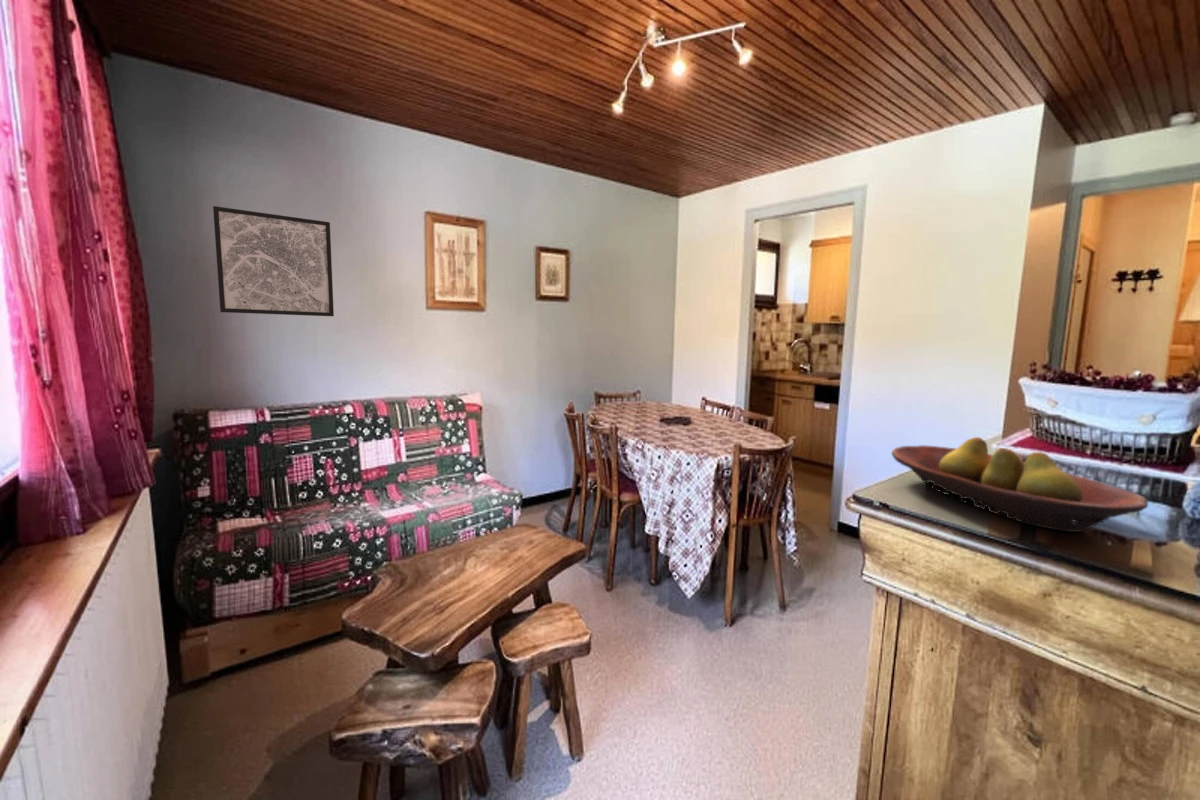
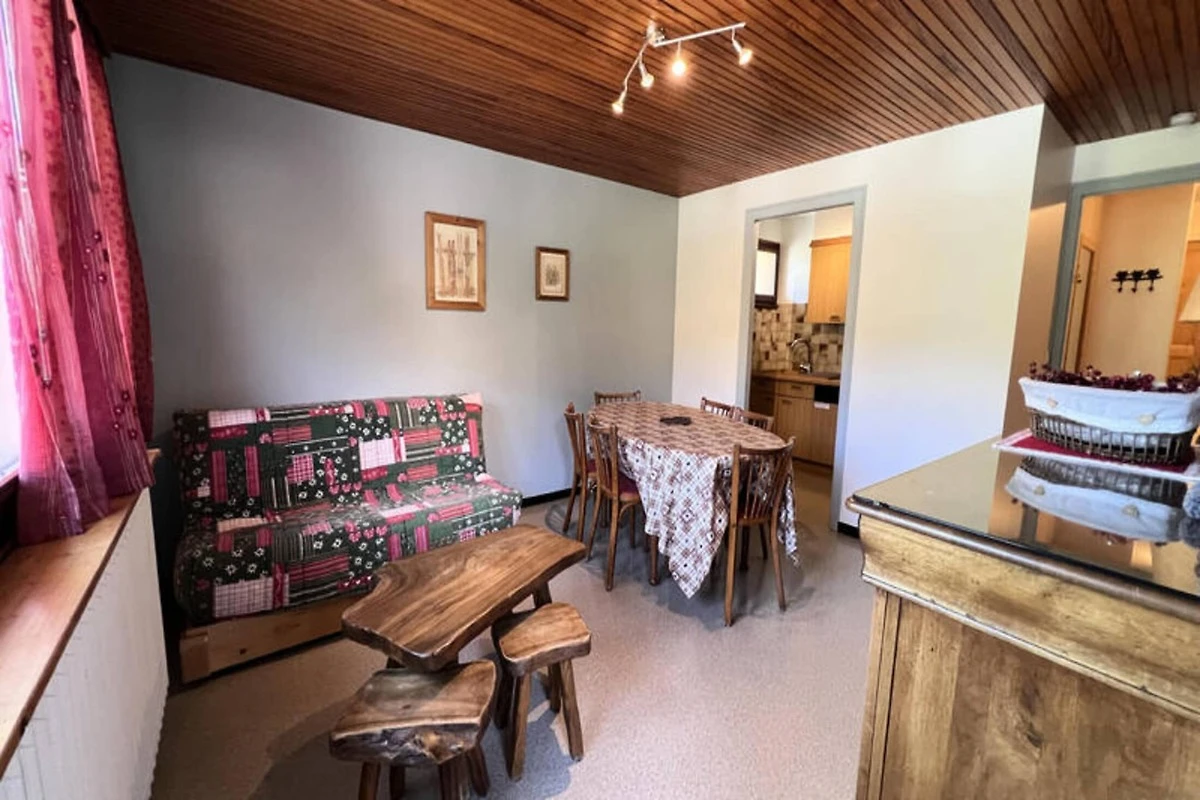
- fruit bowl [891,436,1149,533]
- wall art [212,205,335,317]
